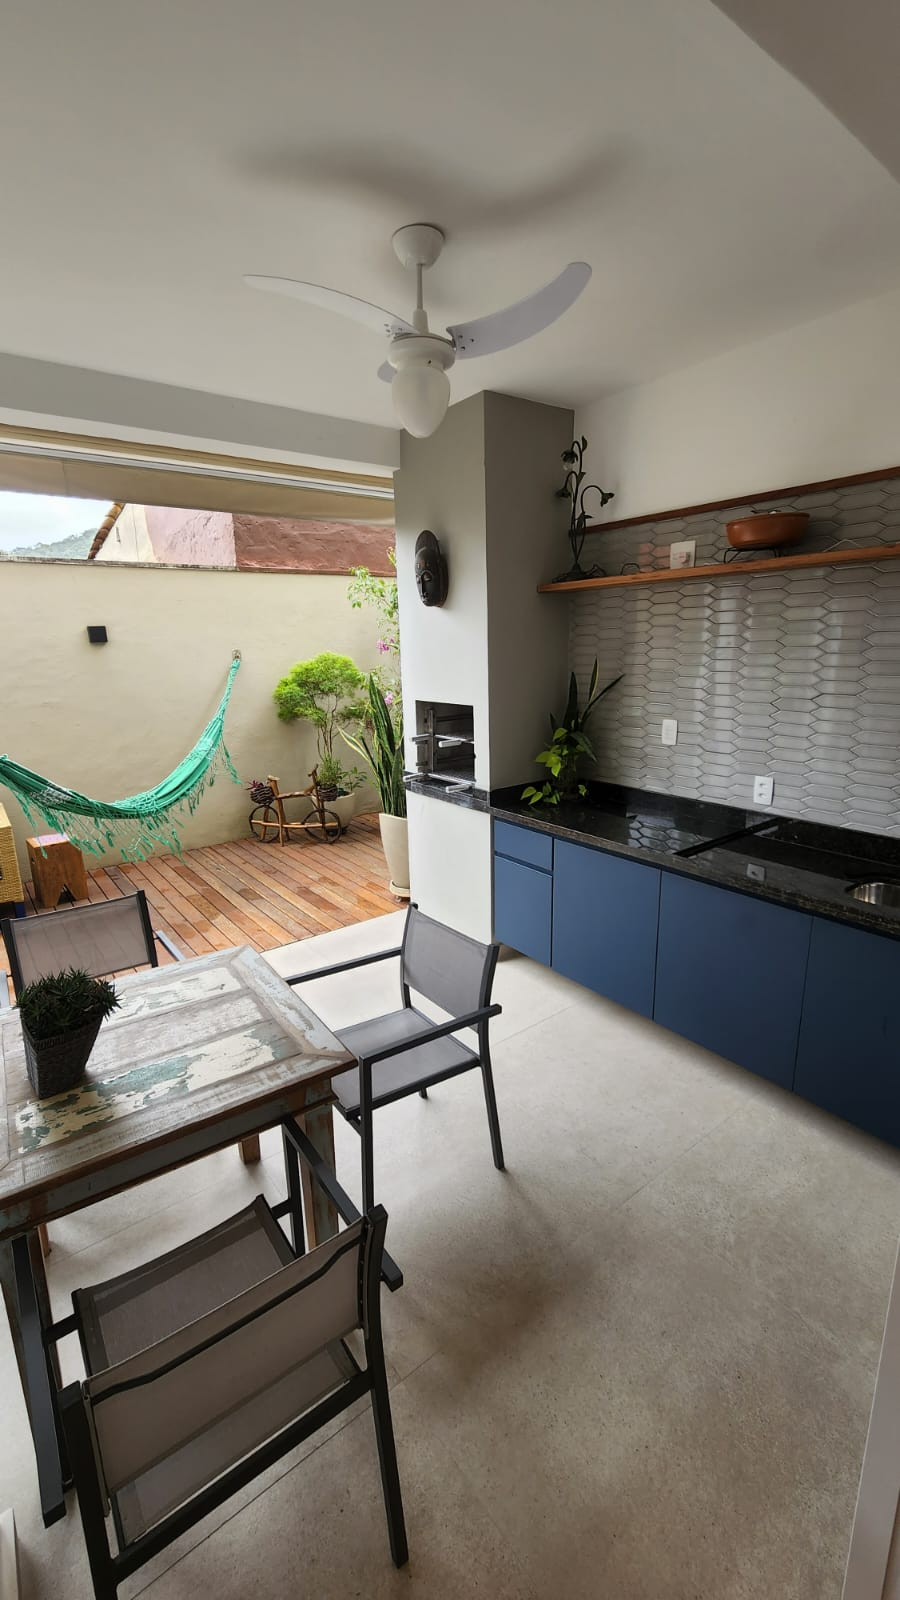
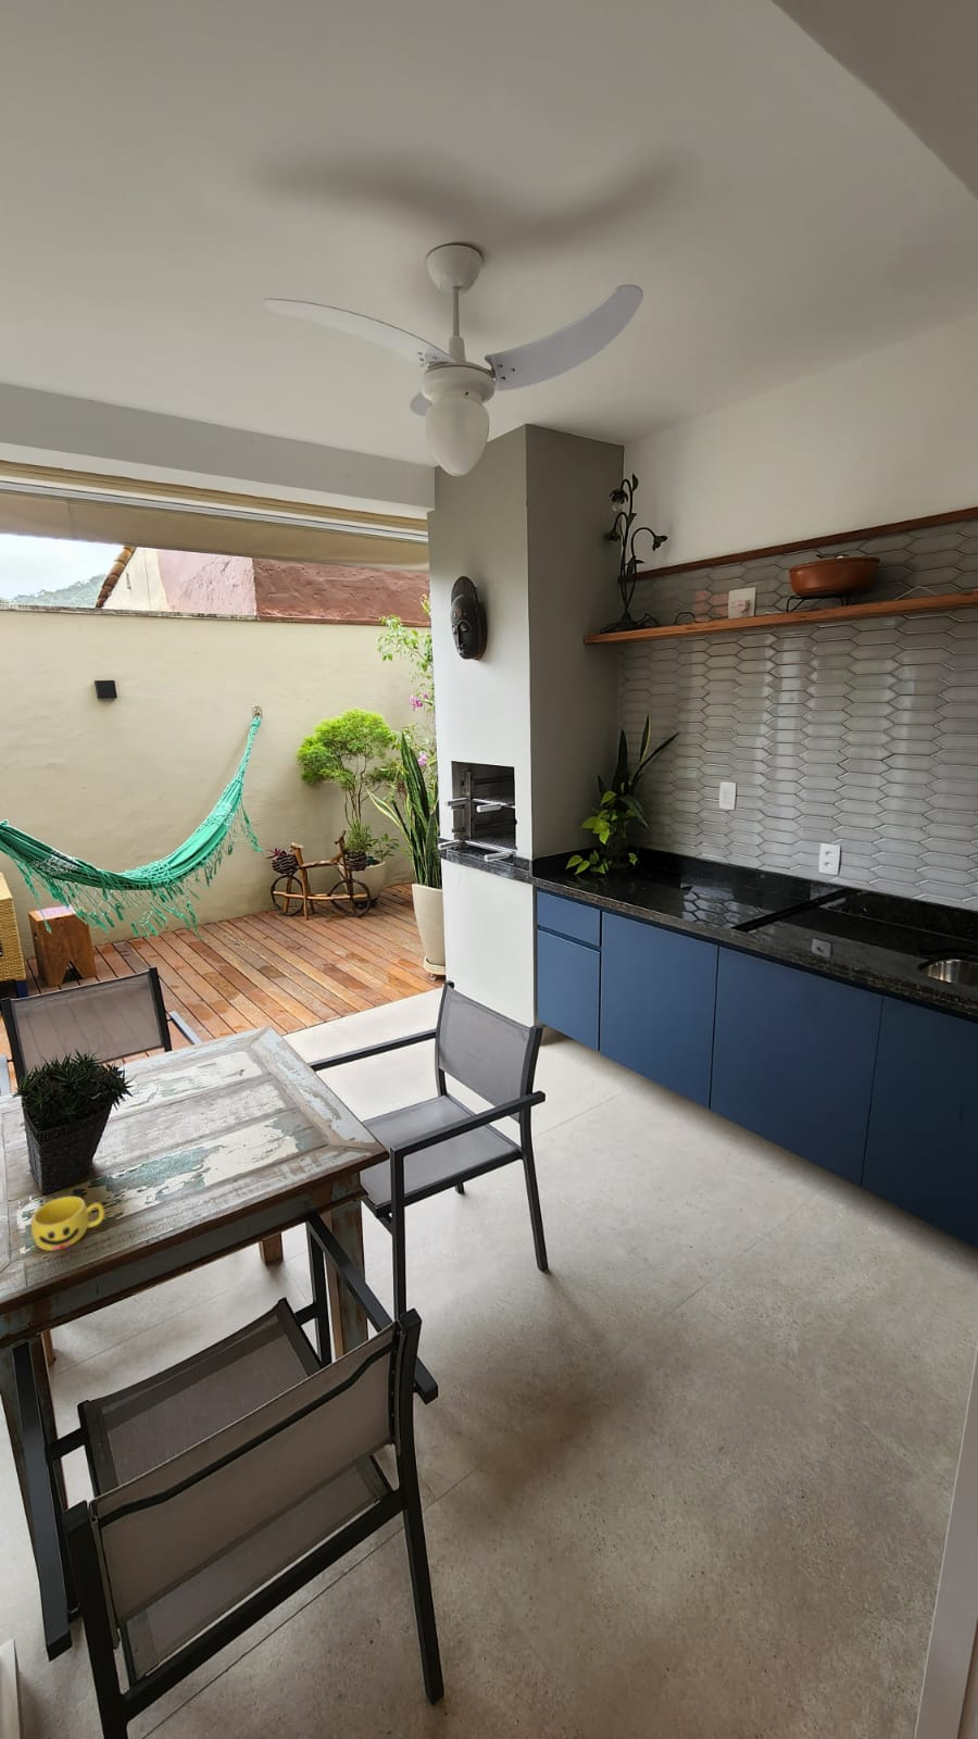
+ cup [30,1196,105,1252]
